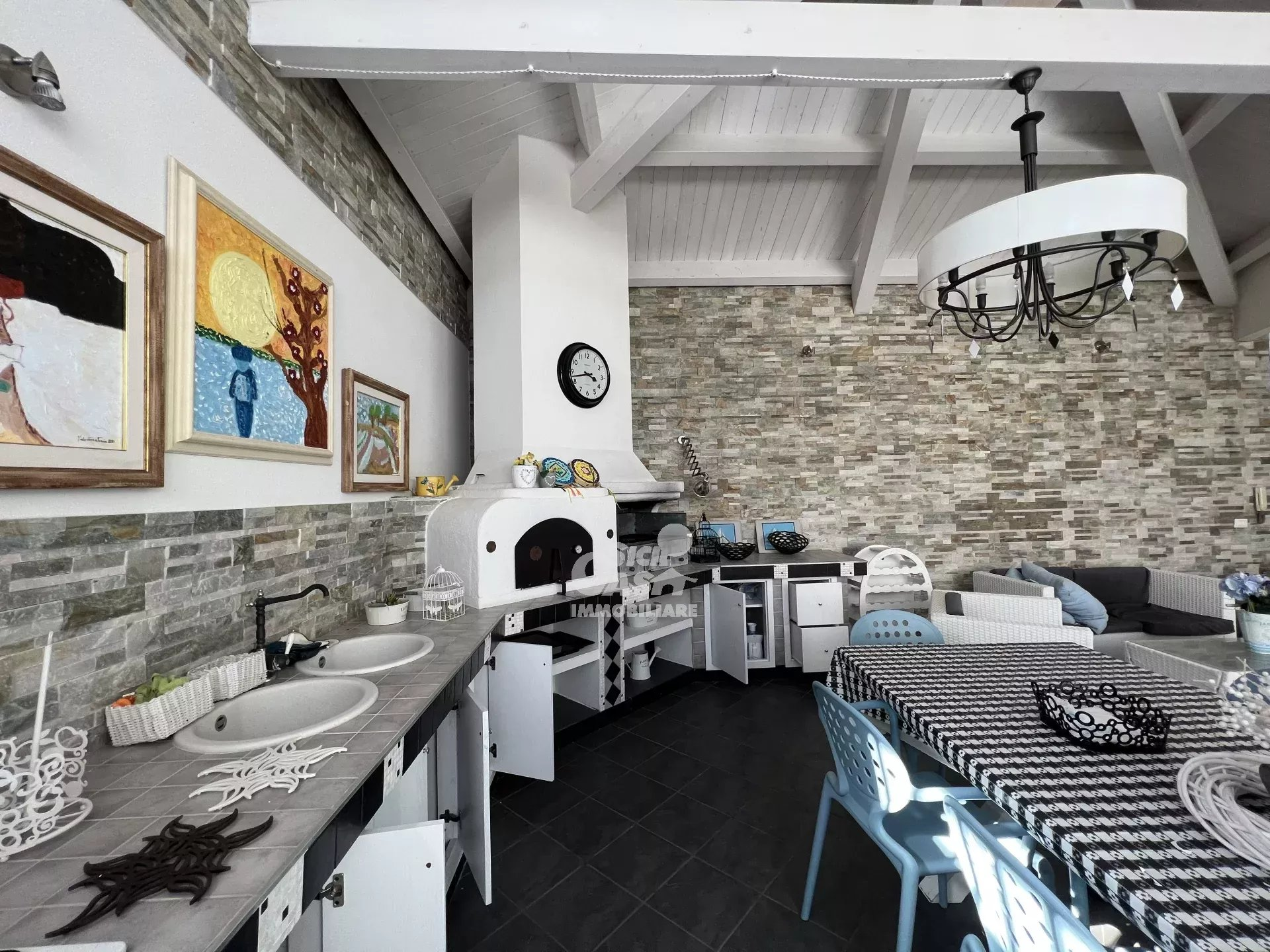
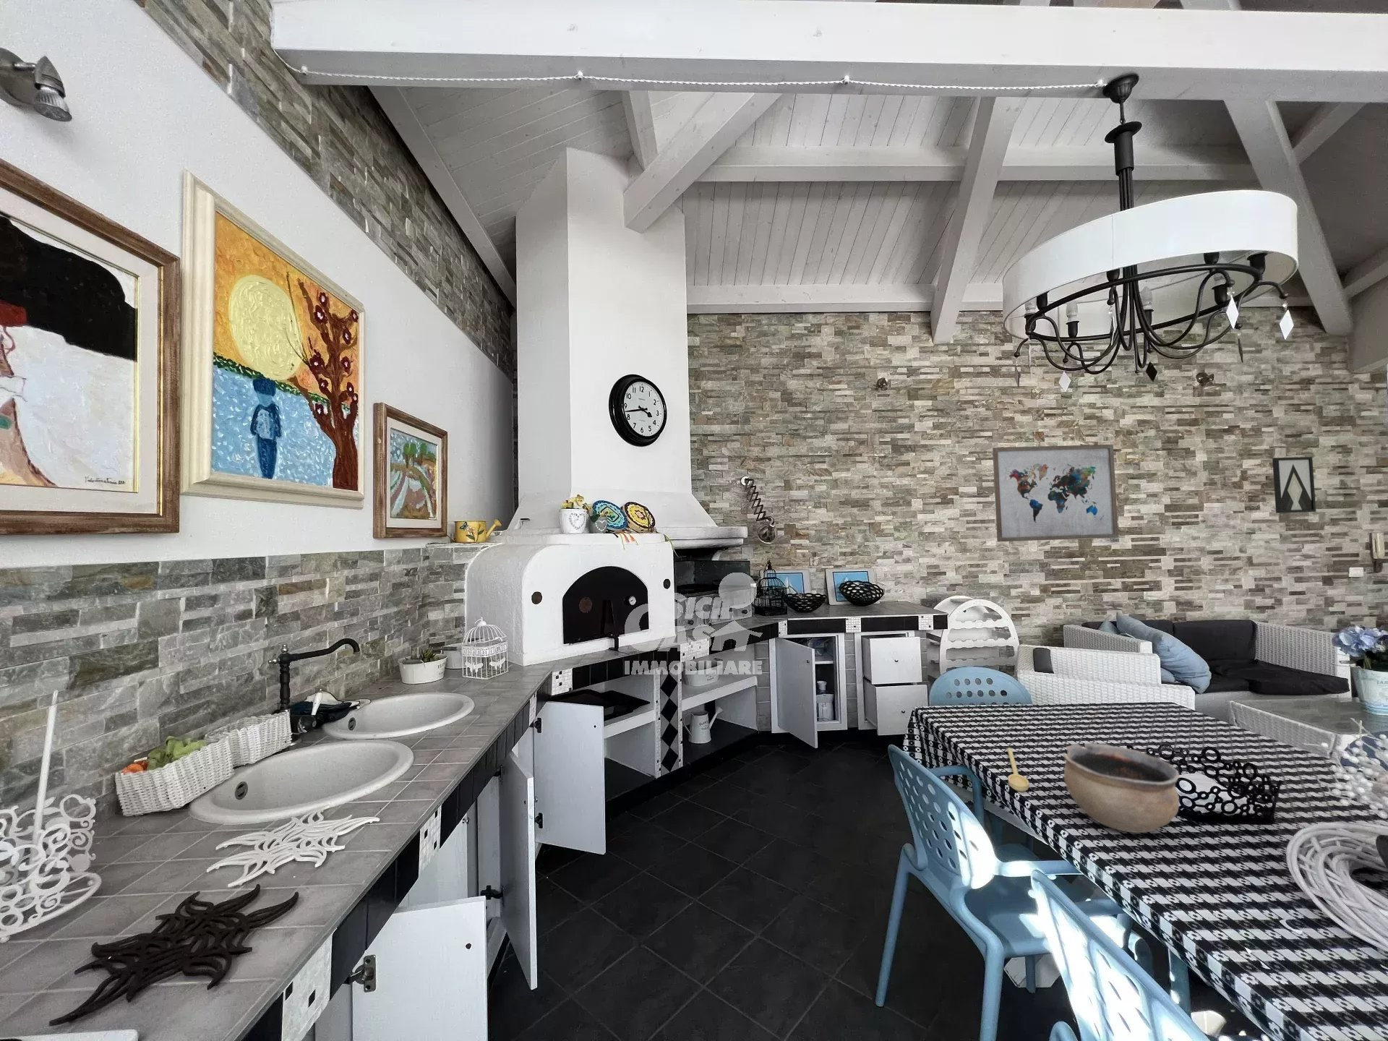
+ spoon [1007,747,1030,793]
+ wall art [992,444,1119,542]
+ ceramic bowl [1062,742,1179,833]
+ wall art [1272,456,1317,514]
